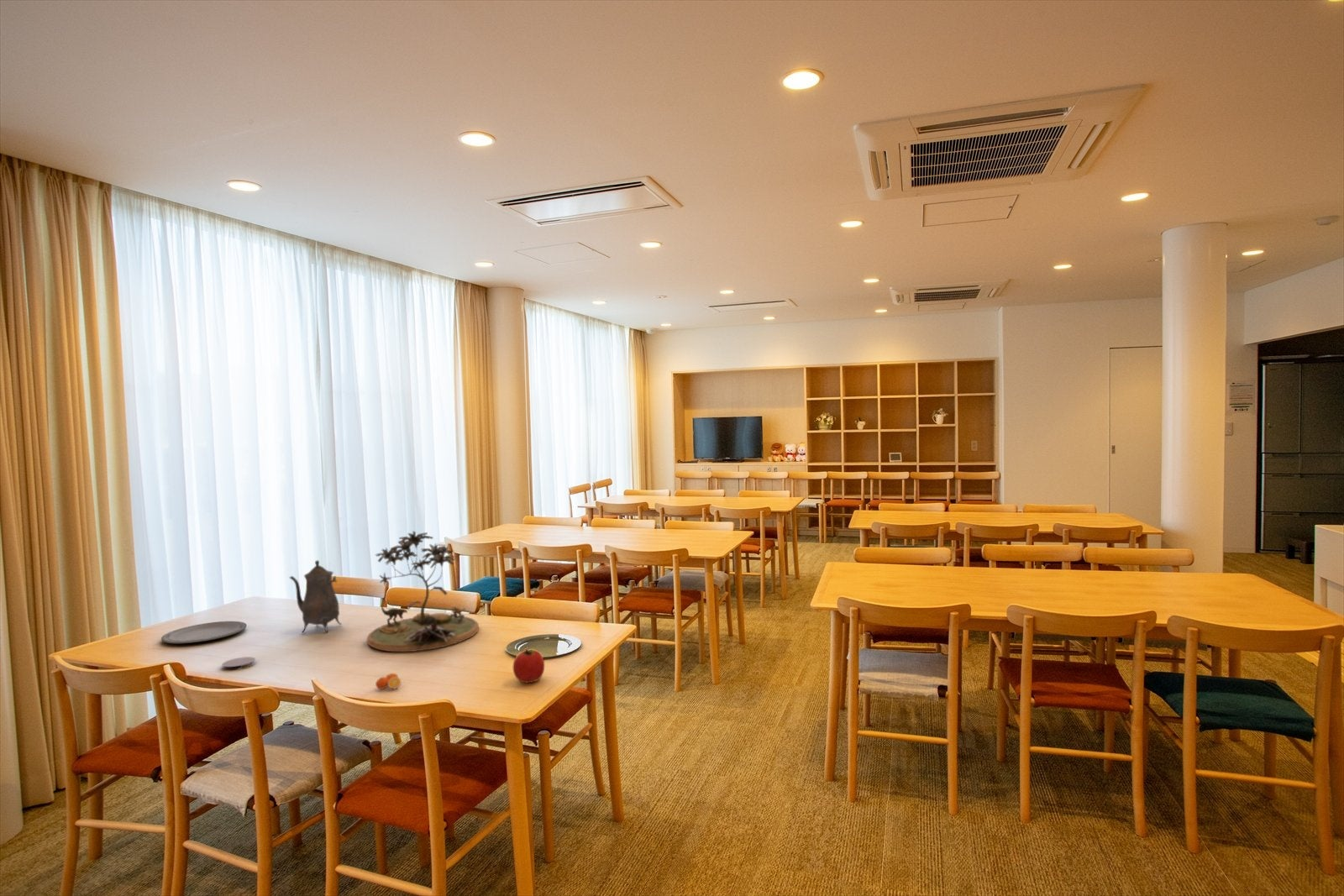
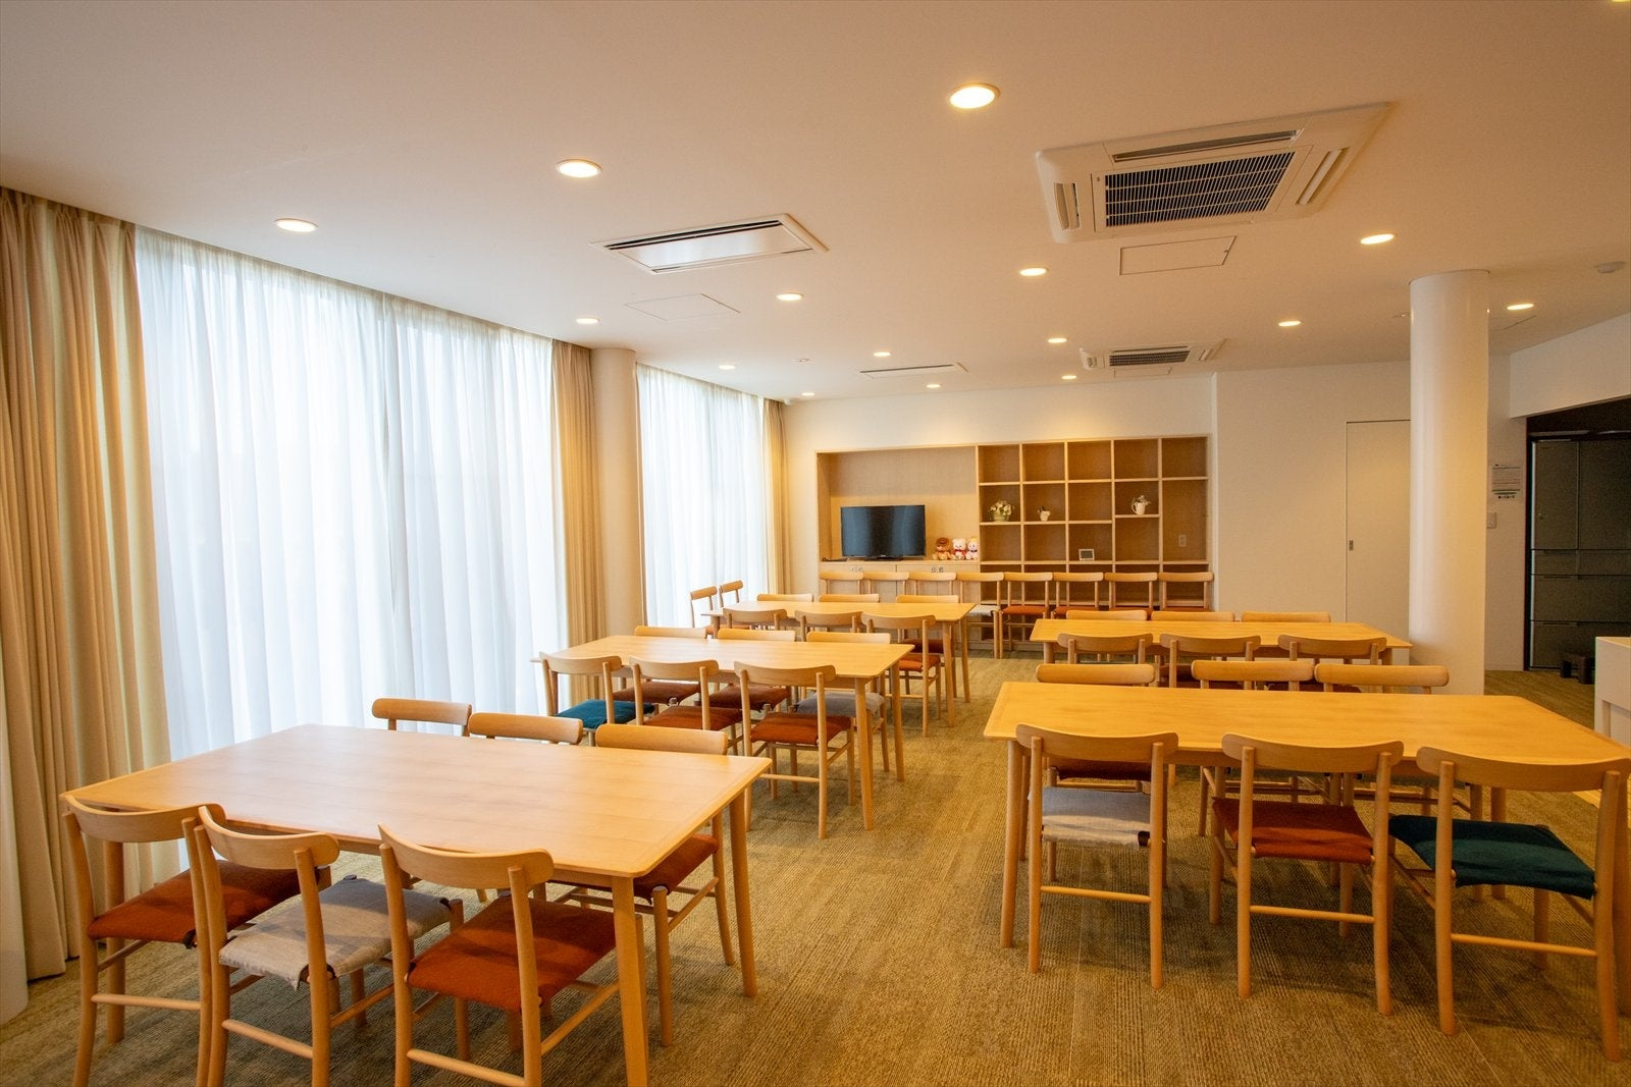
- plate [160,621,247,644]
- diorama [366,530,480,652]
- orange [375,673,402,690]
- plate [505,633,582,658]
- apple [512,647,545,684]
- coaster [221,656,256,672]
- teapot [288,559,343,634]
